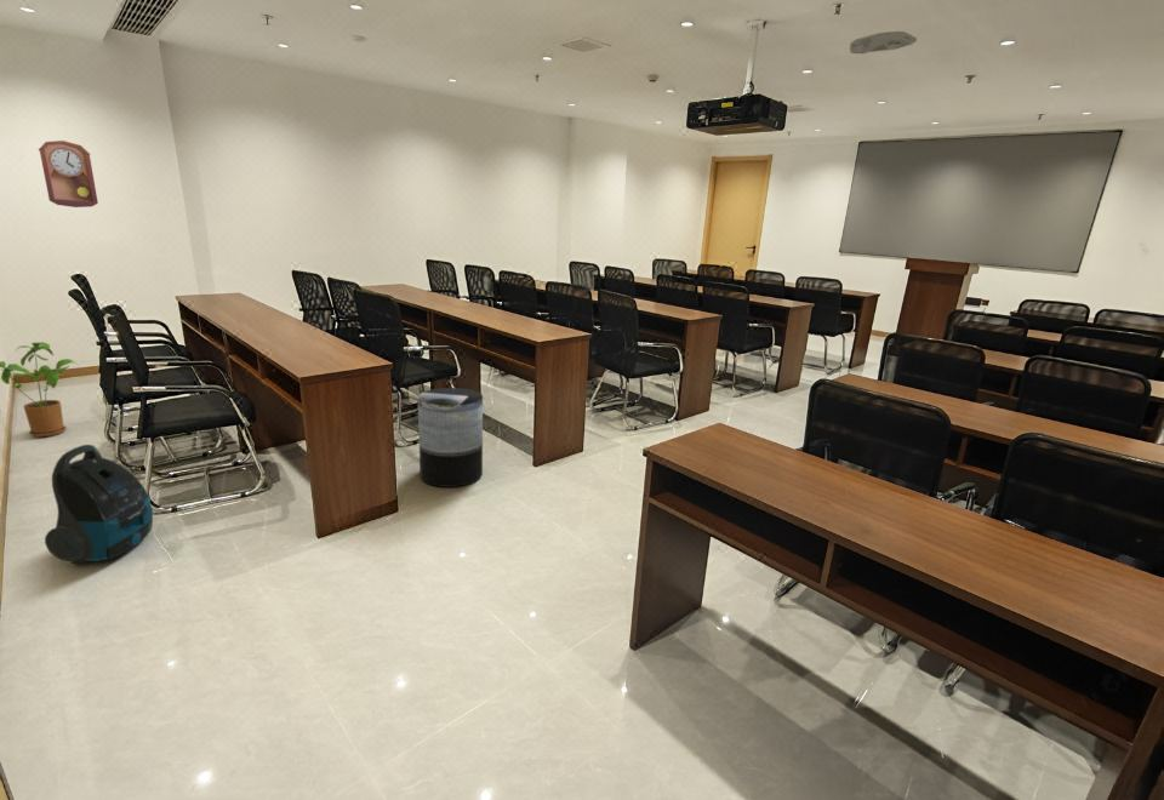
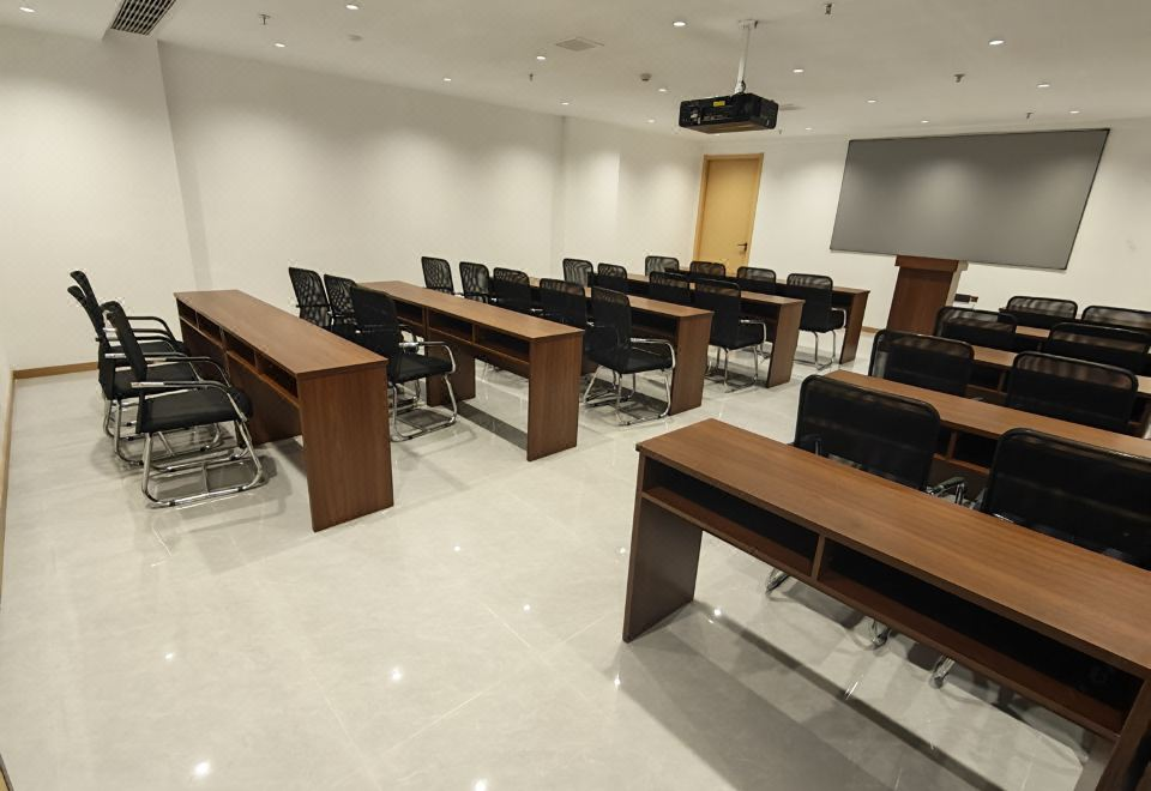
- pendulum clock [38,139,99,208]
- trash can [417,387,484,488]
- vacuum cleaner [44,444,154,565]
- mineral sample [849,30,918,55]
- house plant [0,341,79,438]
